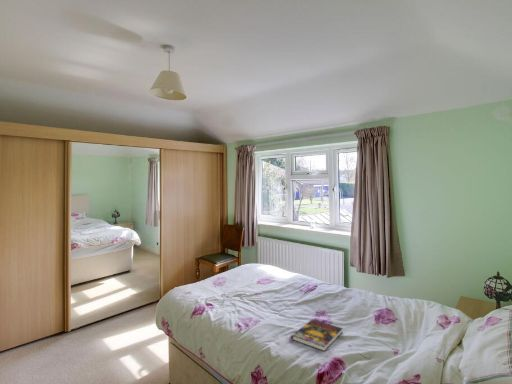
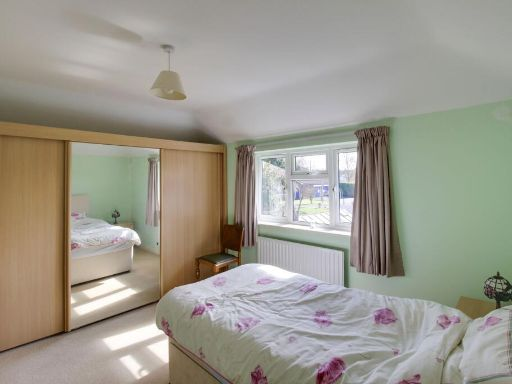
- book [290,319,344,352]
